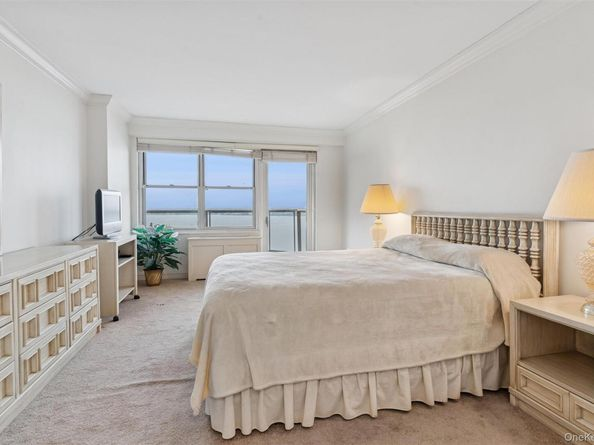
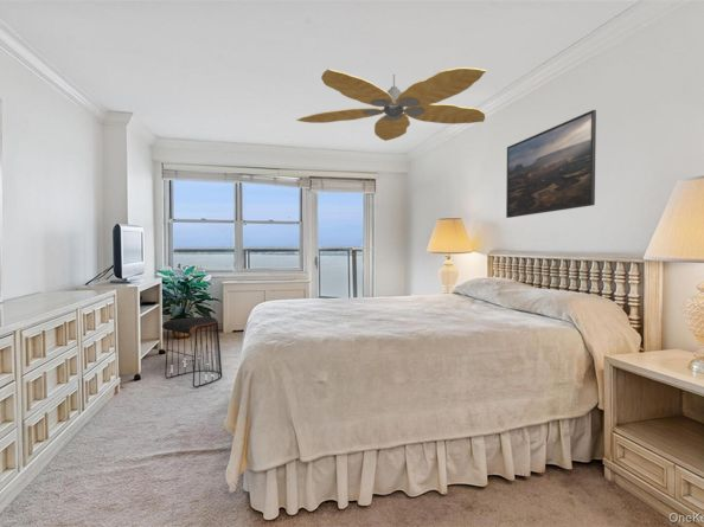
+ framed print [505,109,597,219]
+ stool [161,316,223,388]
+ ceiling fan [295,66,487,142]
